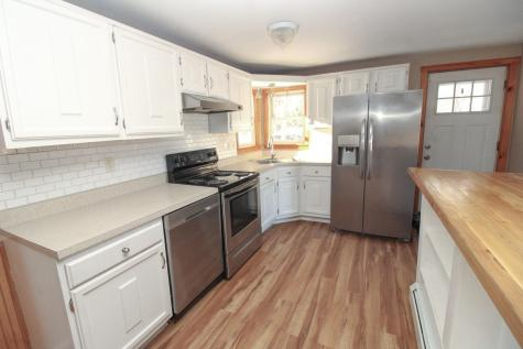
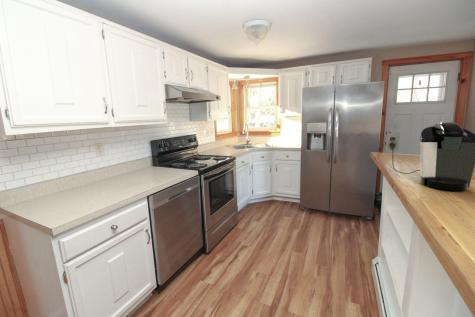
+ coffee maker [385,121,475,192]
